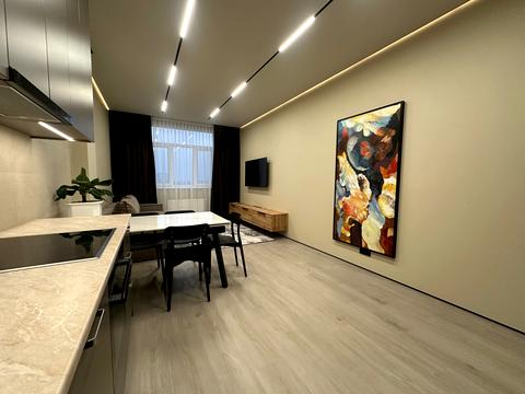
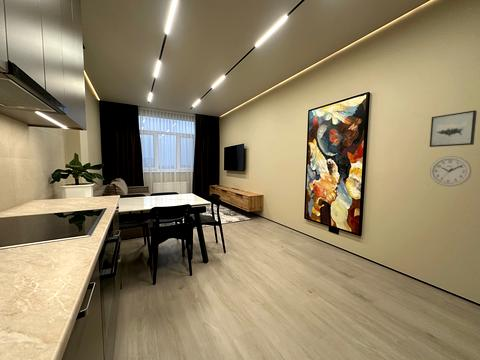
+ wall art [429,109,478,148]
+ wall clock [429,155,473,187]
